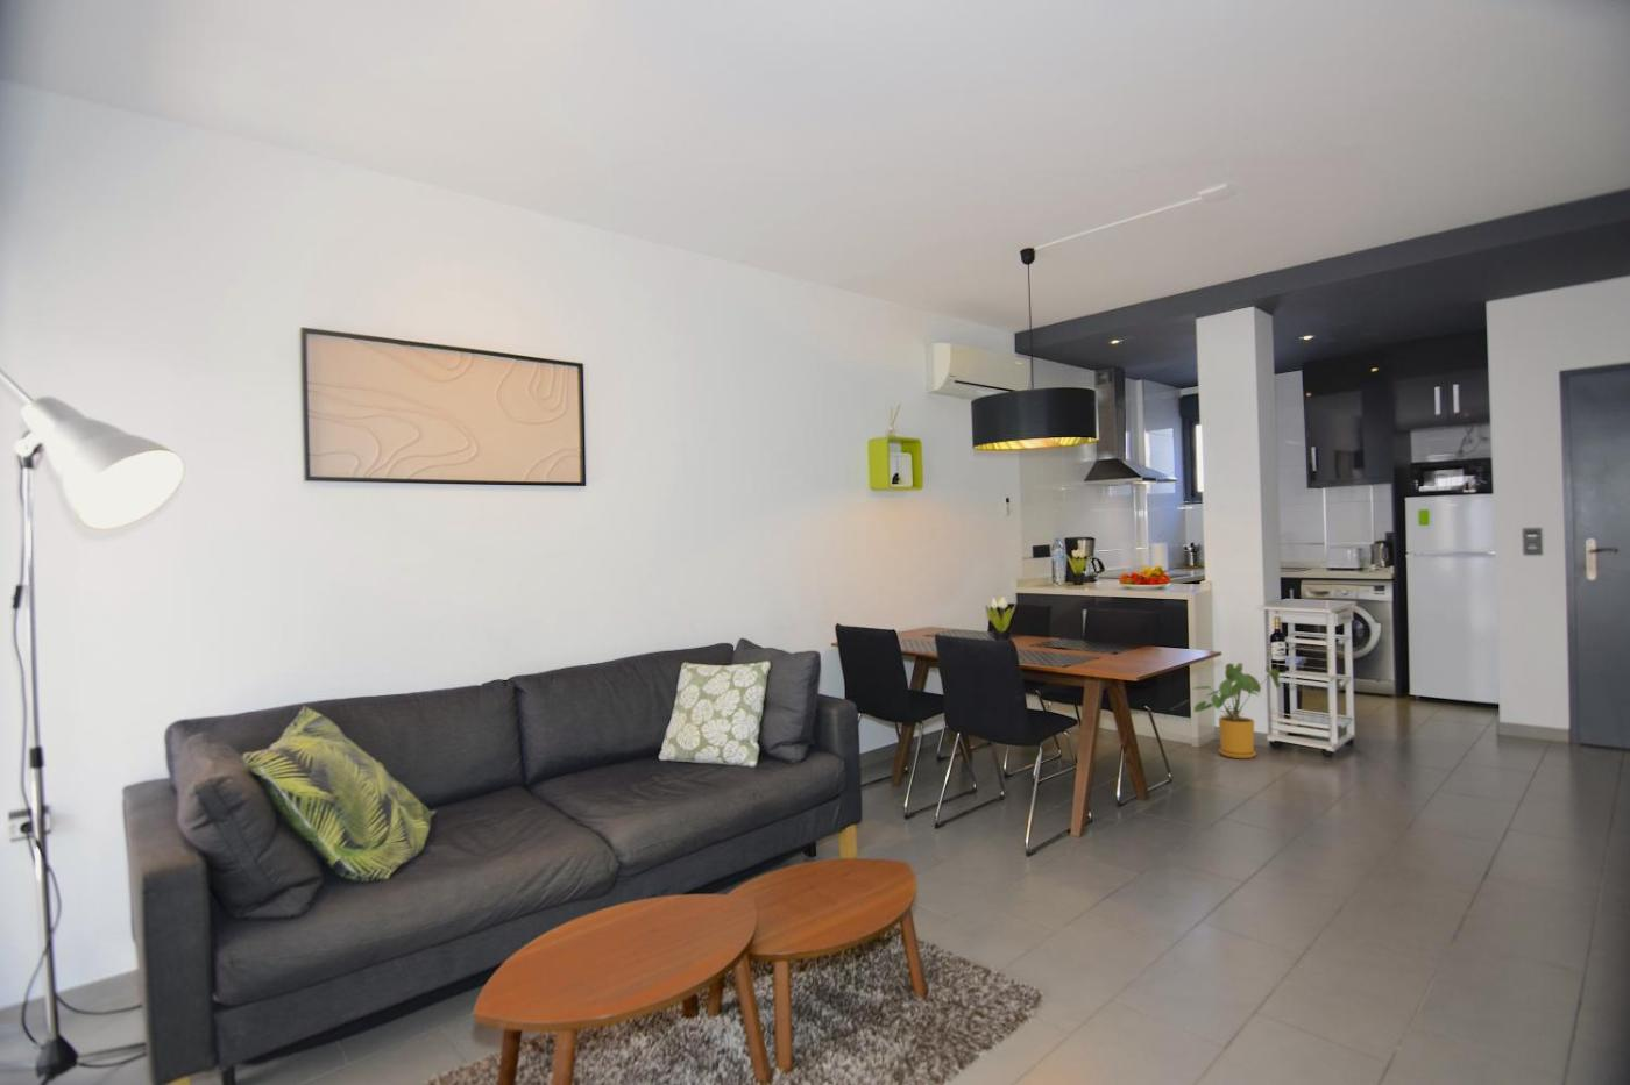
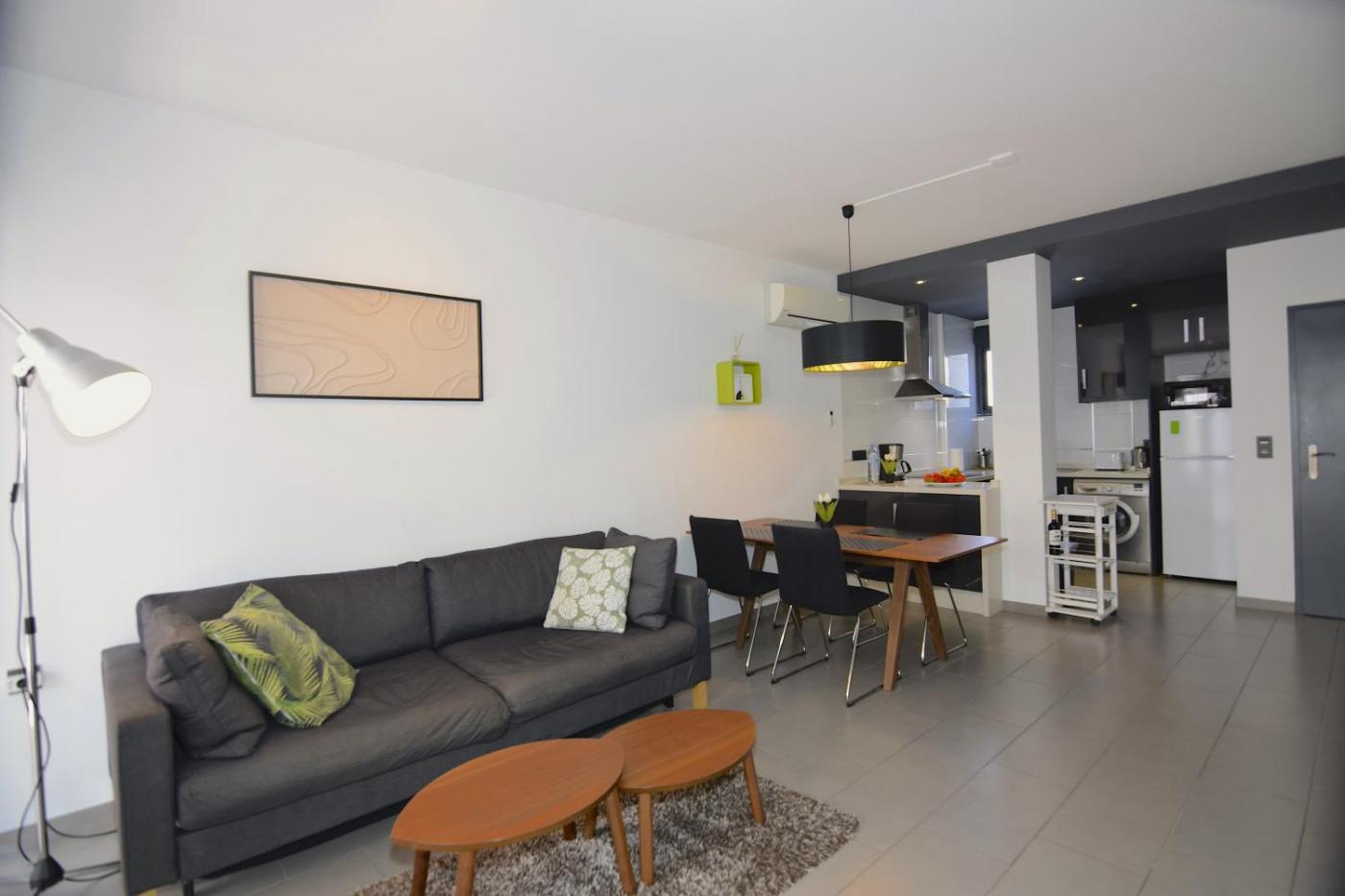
- house plant [1190,661,1282,759]
